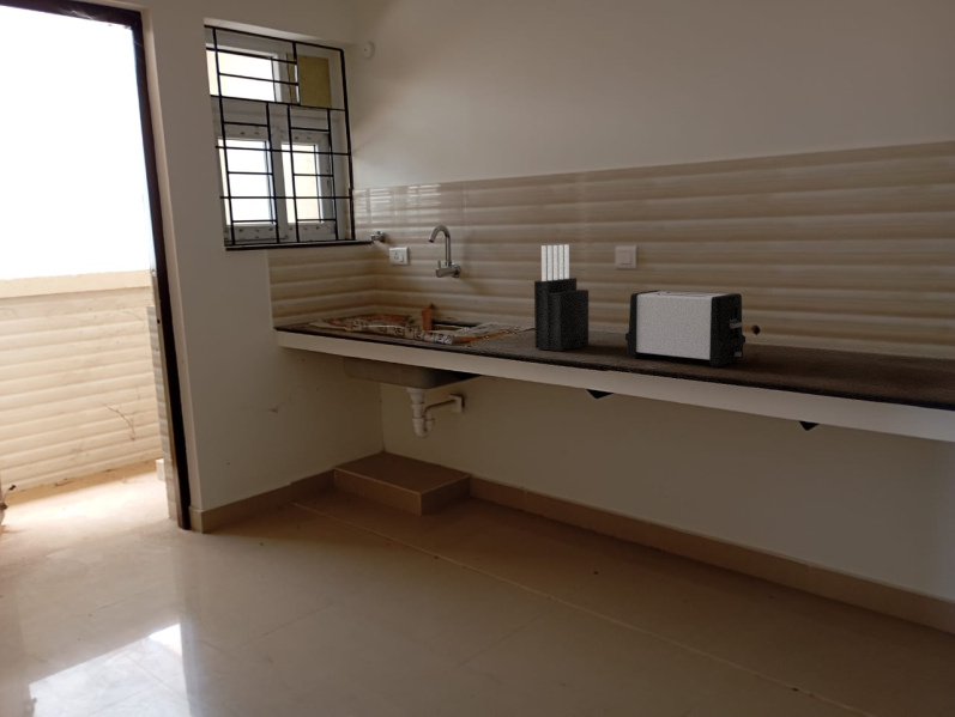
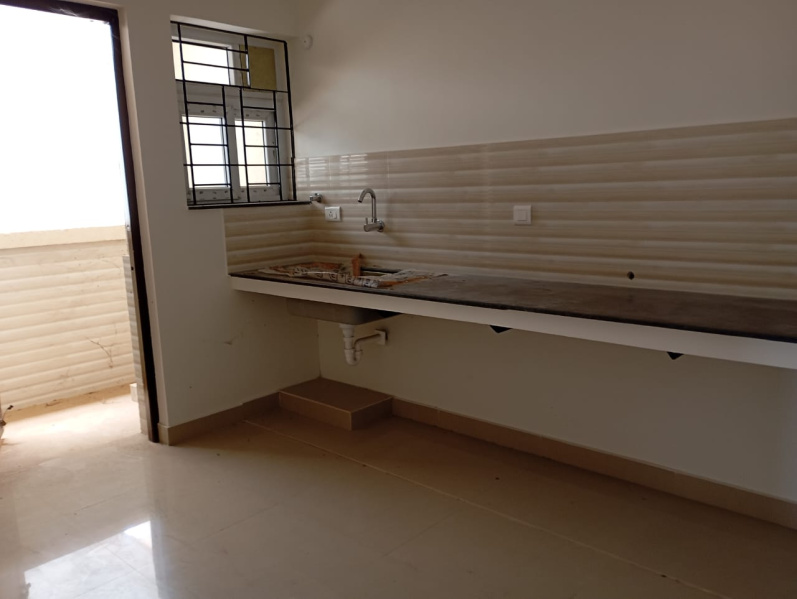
- knife block [533,243,590,352]
- toaster [624,290,747,369]
